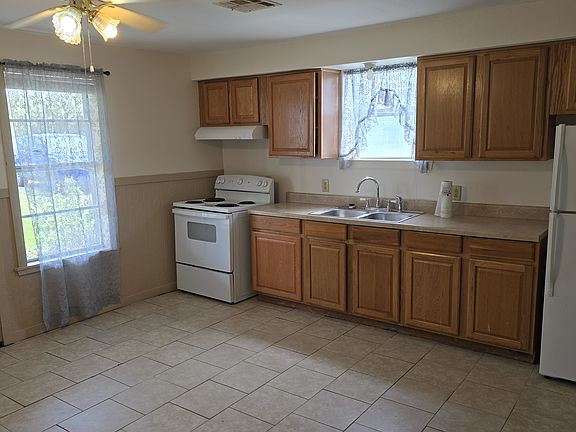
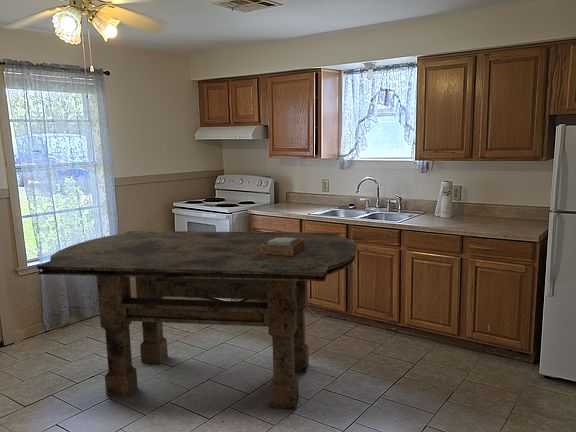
+ napkin holder [261,237,305,256]
+ dining table [36,230,358,410]
